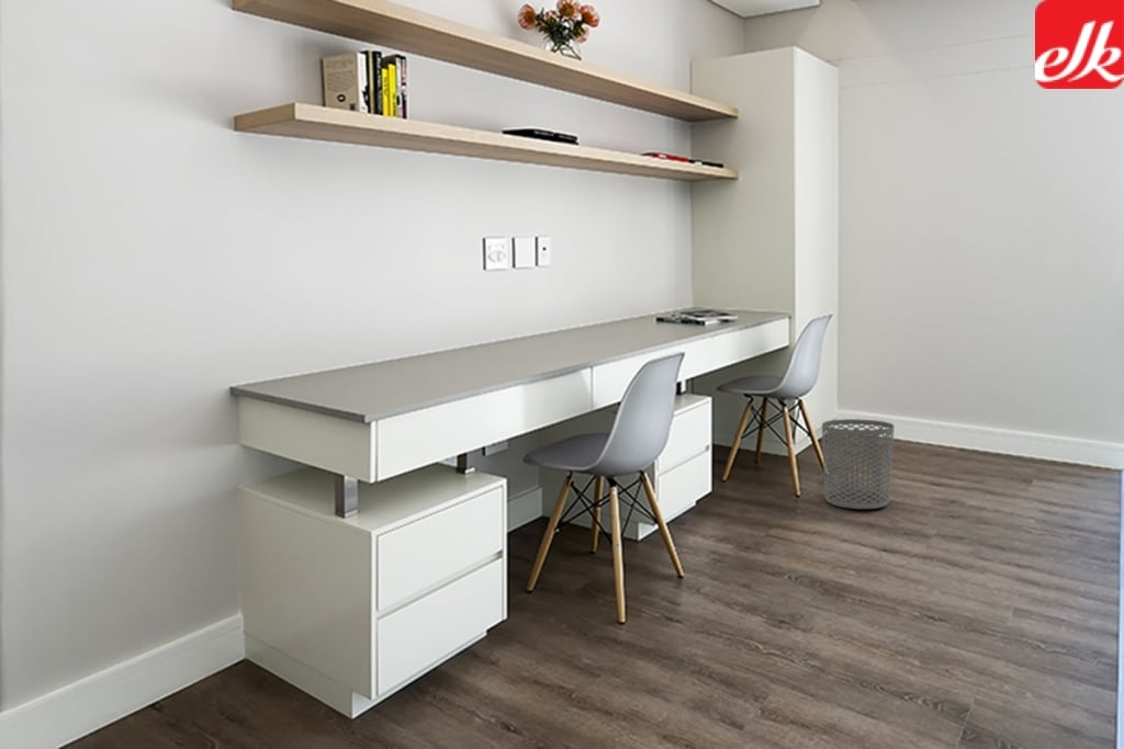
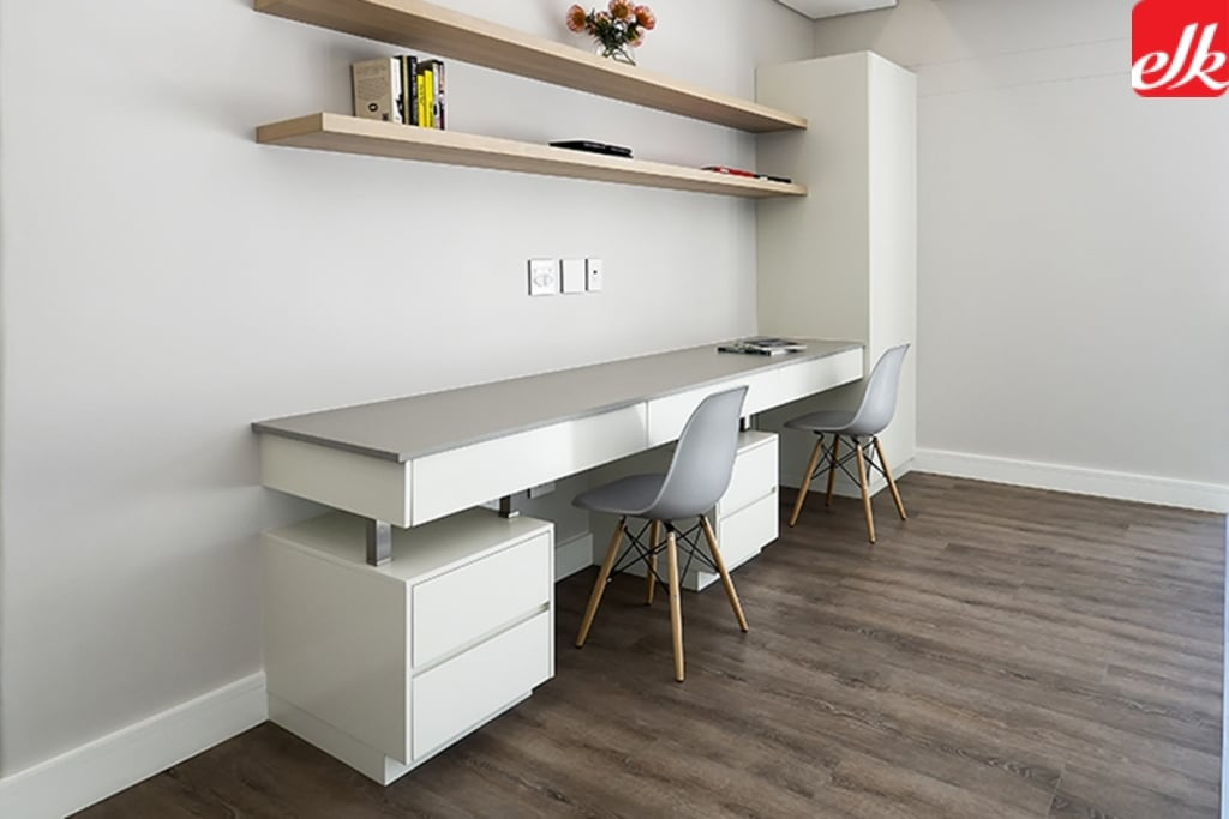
- waste bin [821,418,895,510]
